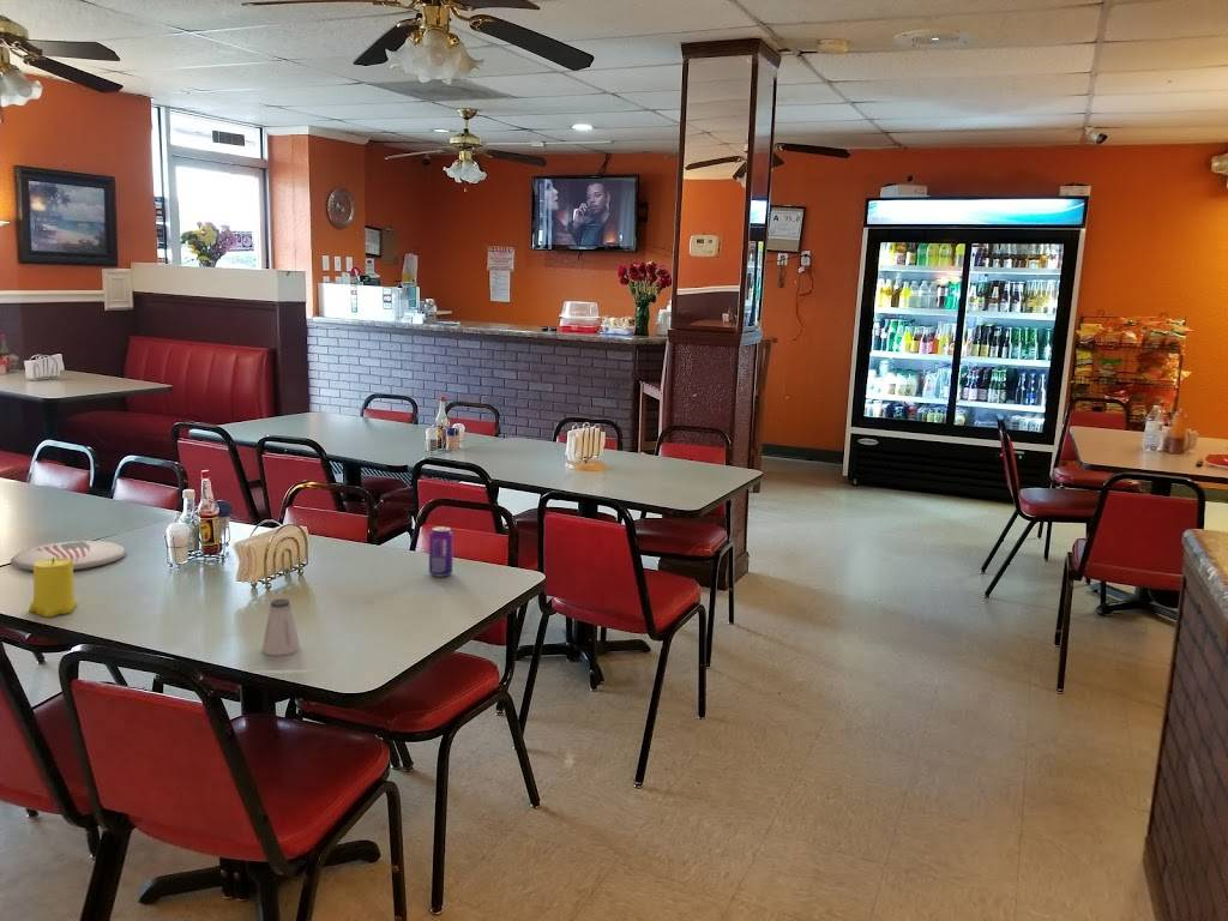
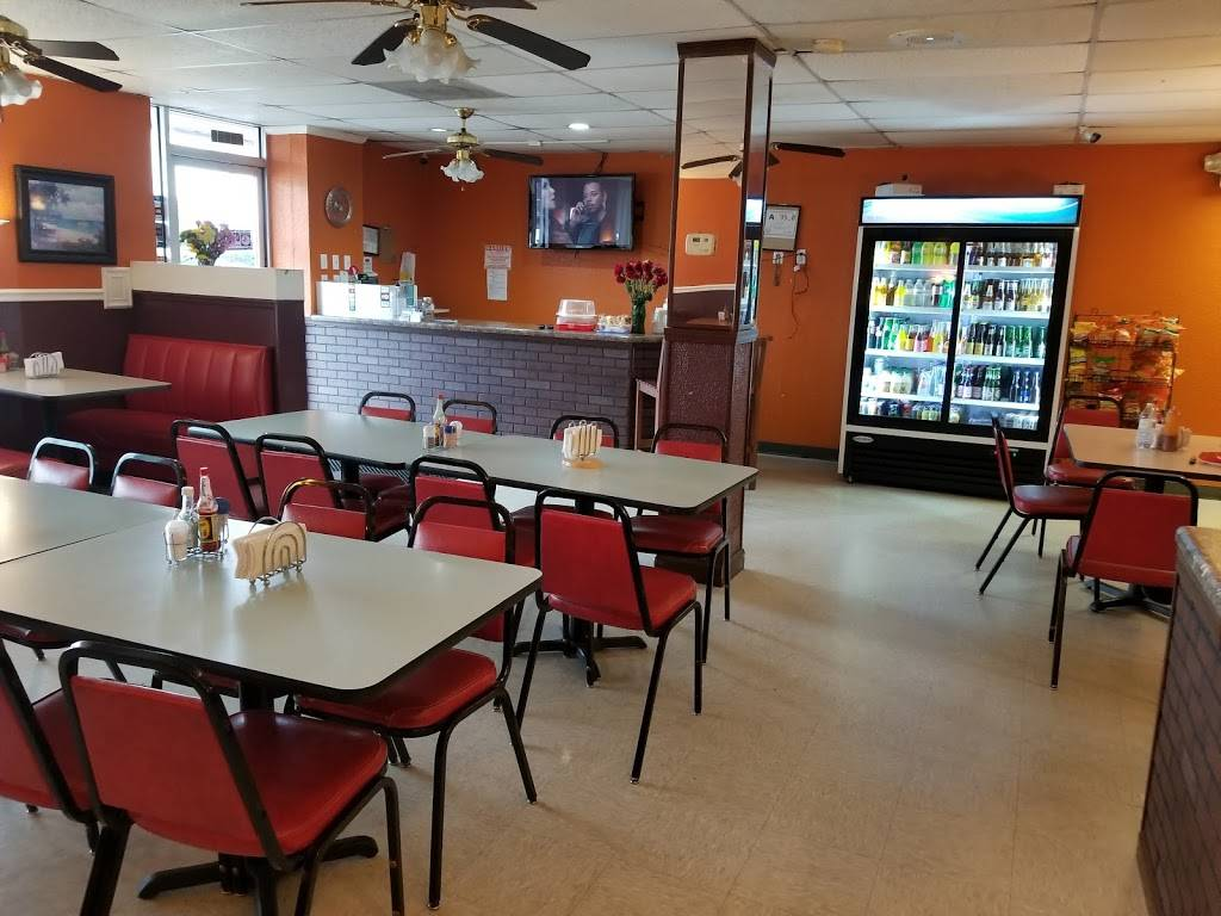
- beverage can [428,525,455,577]
- plate [10,540,127,572]
- saltshaker [260,597,301,657]
- candle [28,558,79,618]
